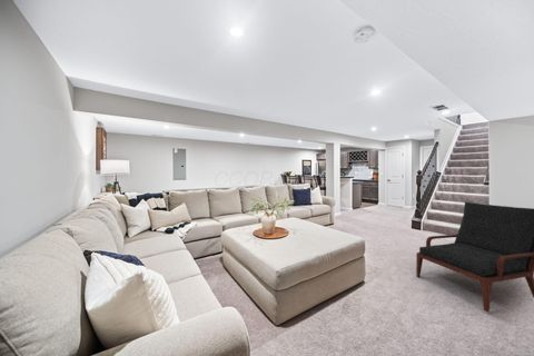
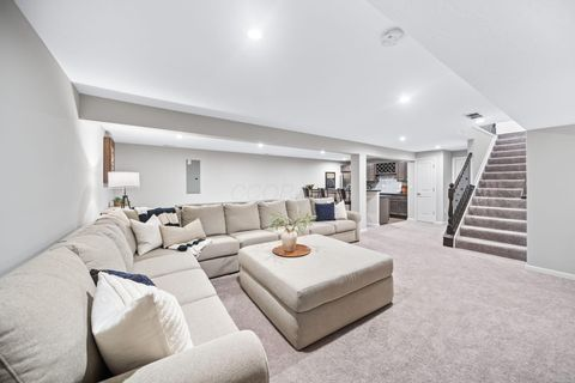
- armchair [415,201,534,313]
